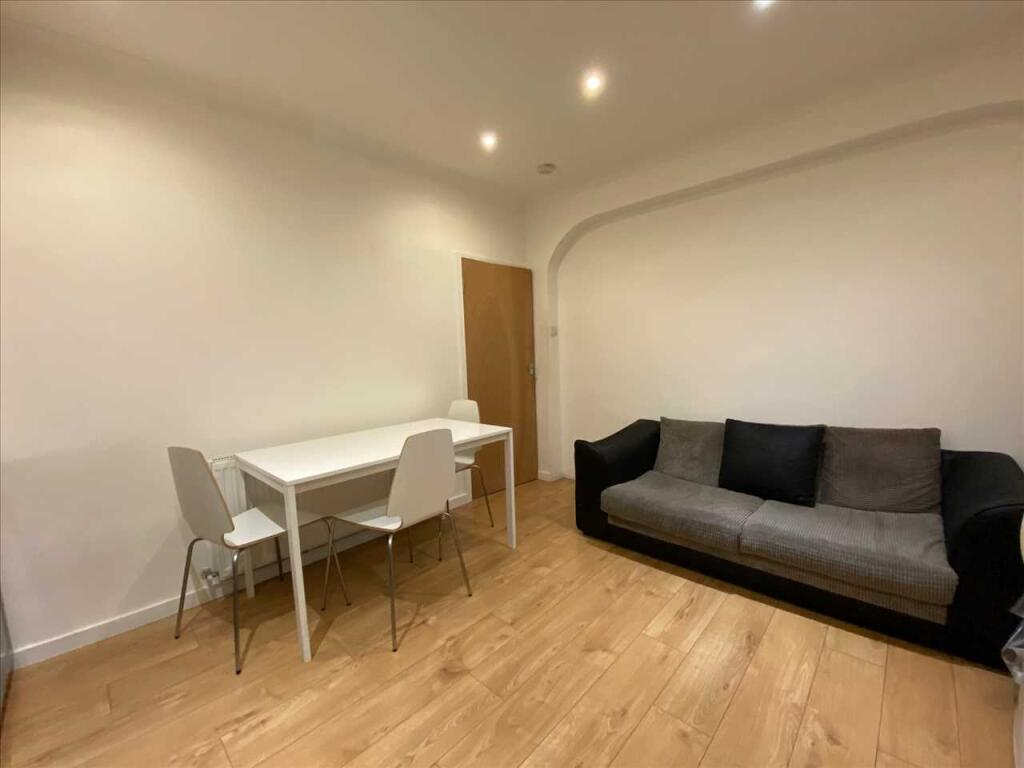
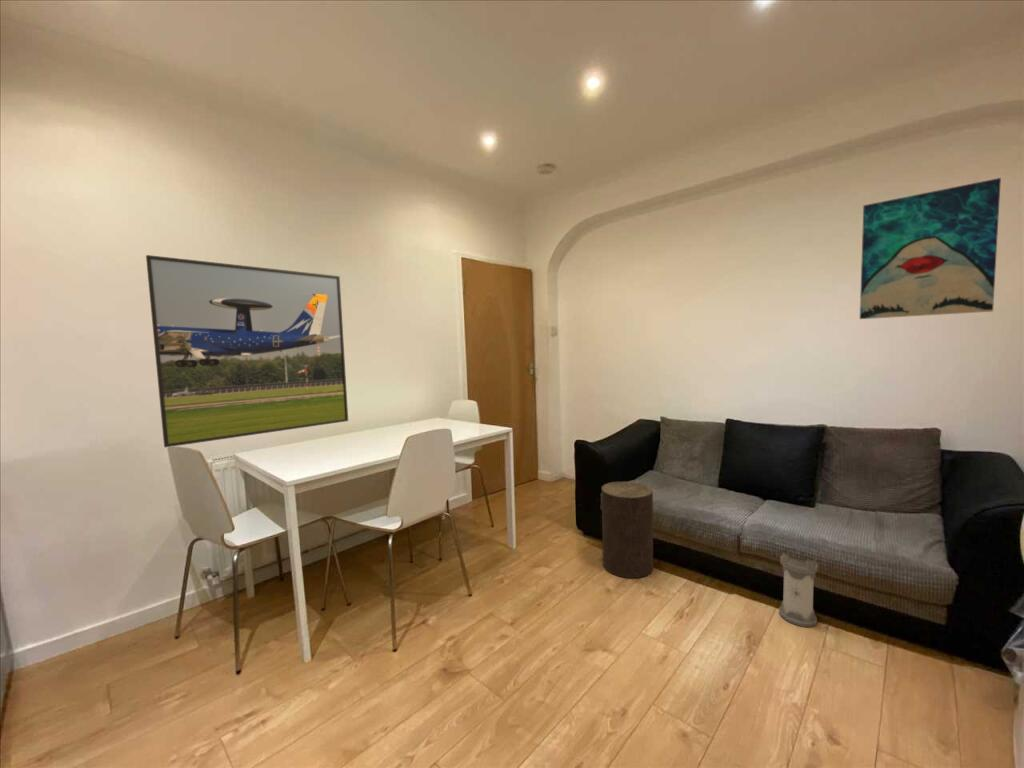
+ wall art [859,177,1002,320]
+ stool [601,481,654,579]
+ lantern [778,548,819,628]
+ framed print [145,254,349,448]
